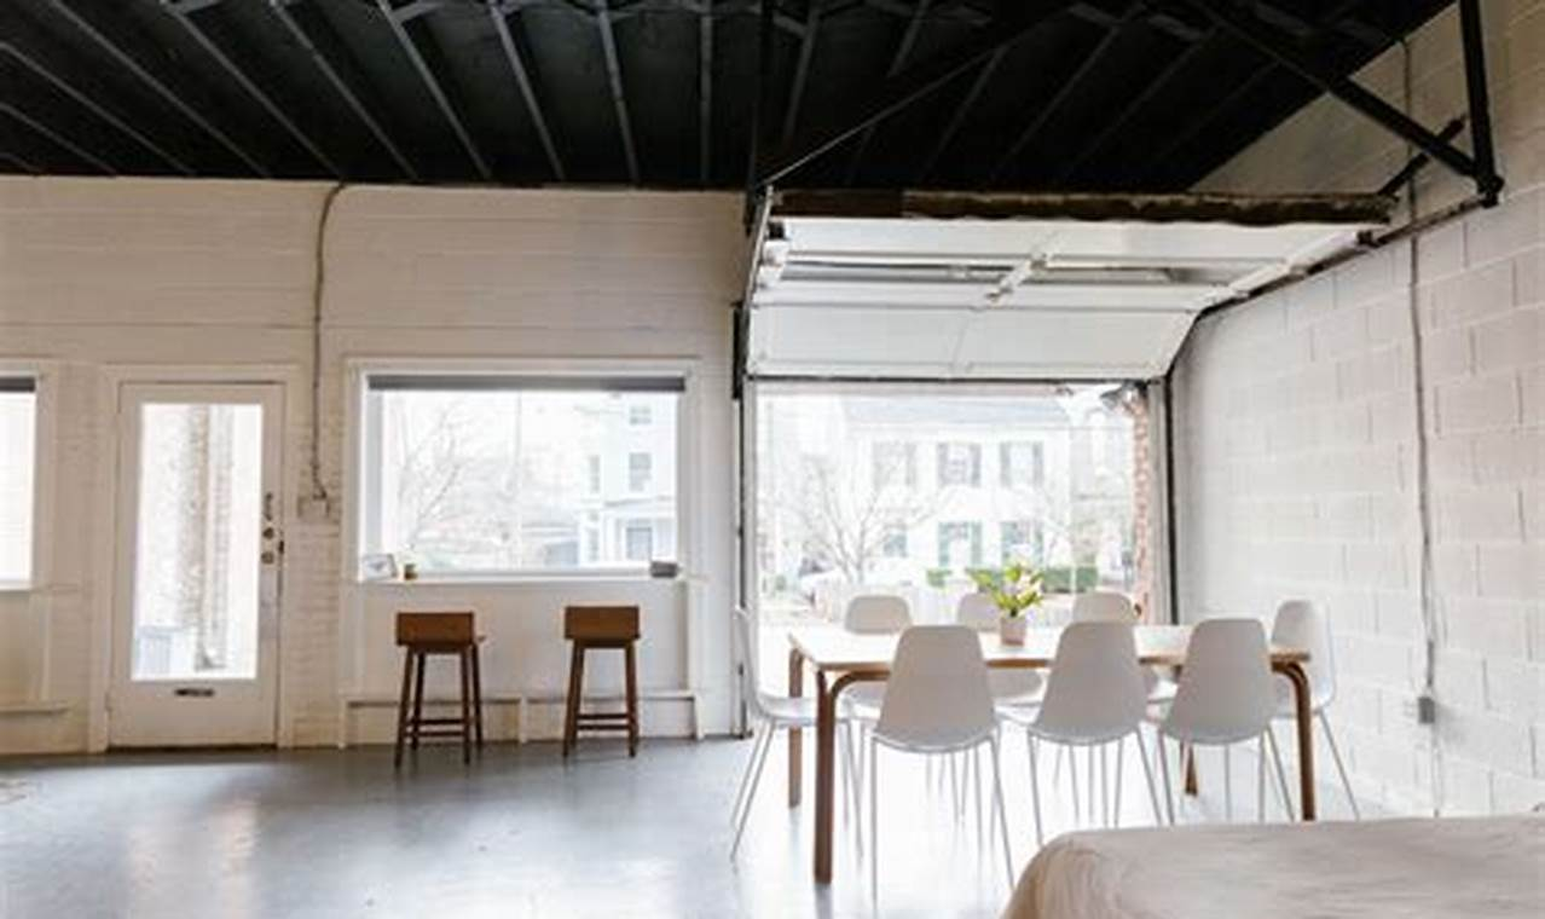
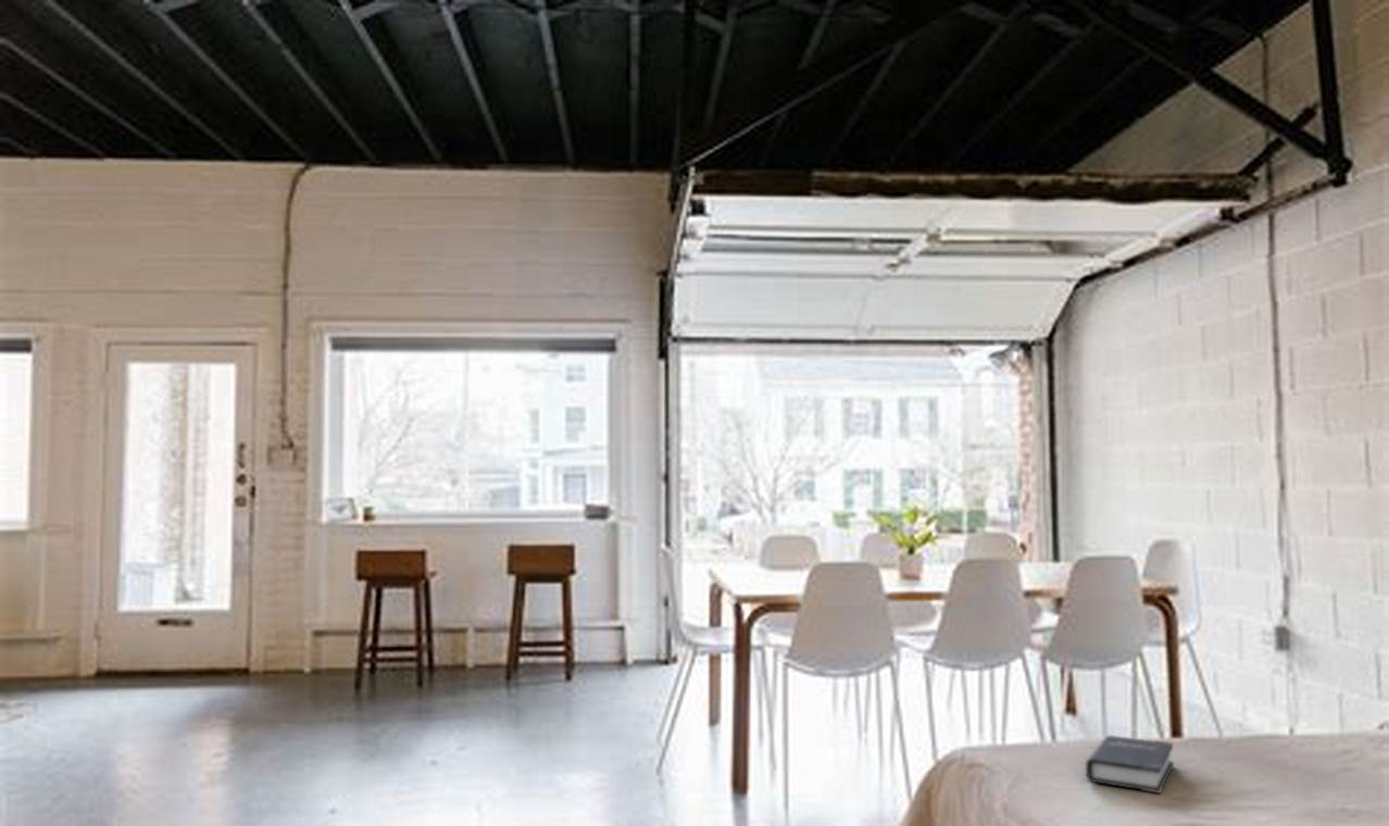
+ hardback book [1085,735,1175,794]
